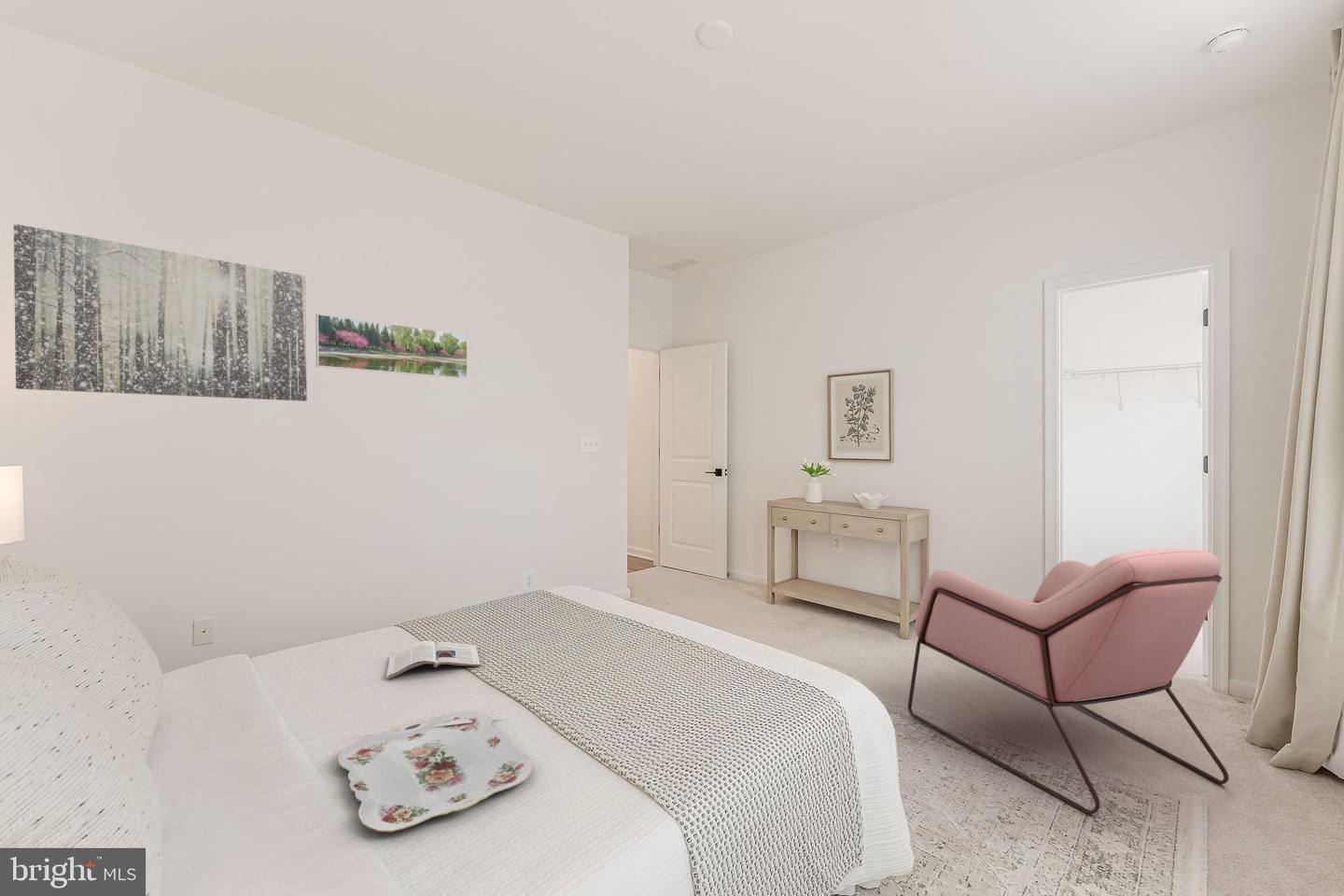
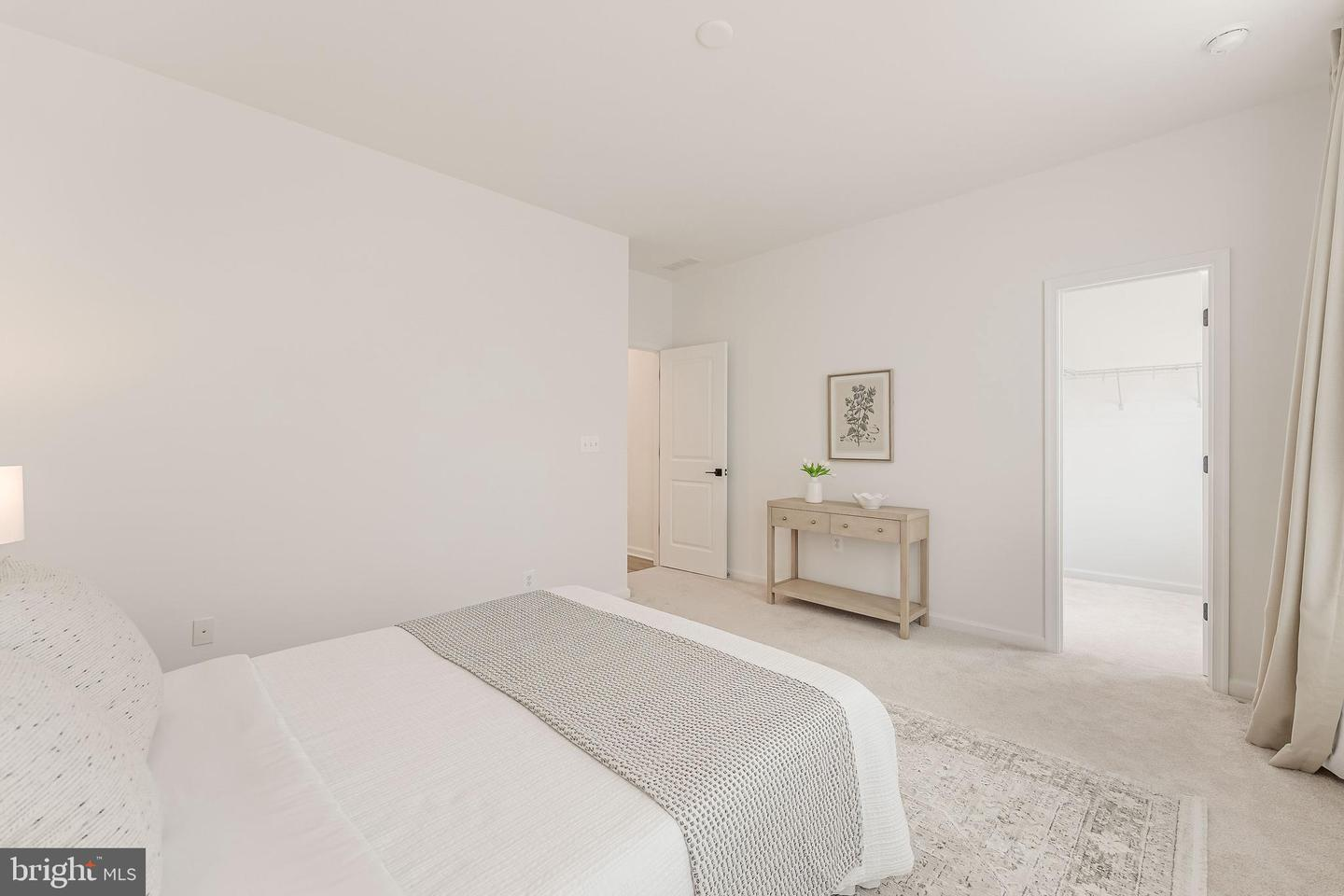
- serving tray [337,710,534,833]
- magazine [385,640,482,680]
- wall art [13,223,308,402]
- armchair [907,548,1229,816]
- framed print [315,313,469,380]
